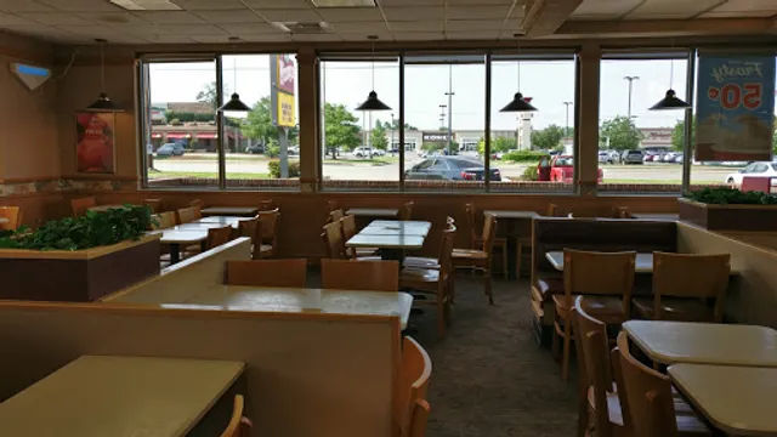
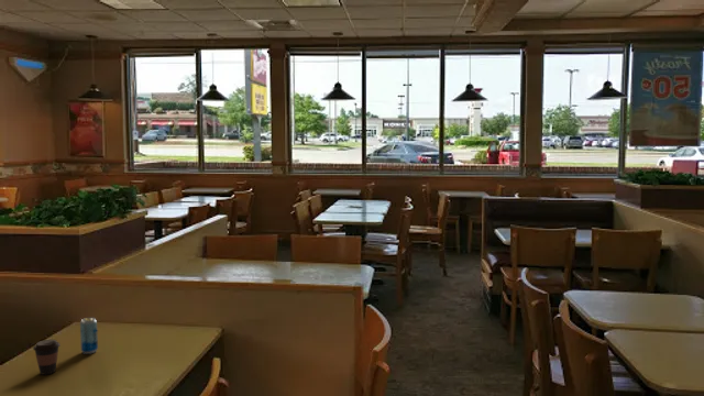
+ beverage can [79,317,99,355]
+ coffee cup [32,339,62,376]
